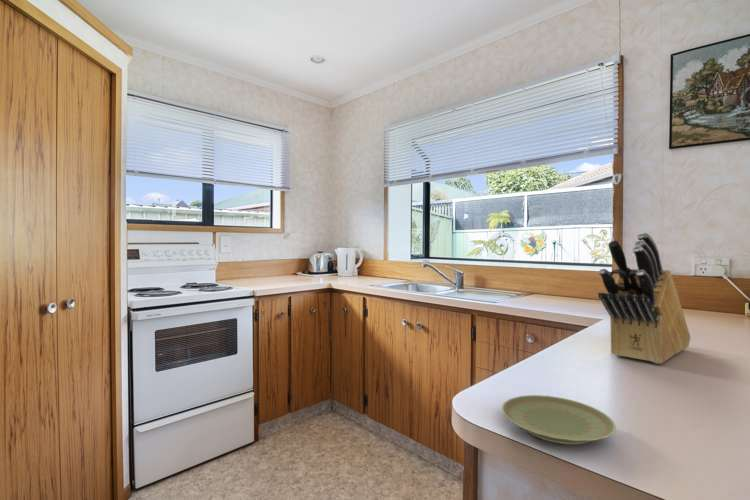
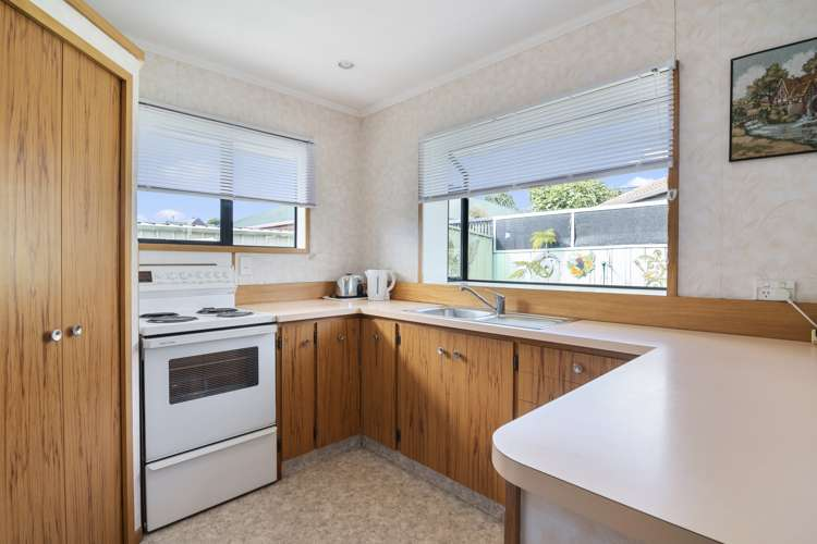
- knife block [597,231,691,365]
- plate [501,394,617,445]
